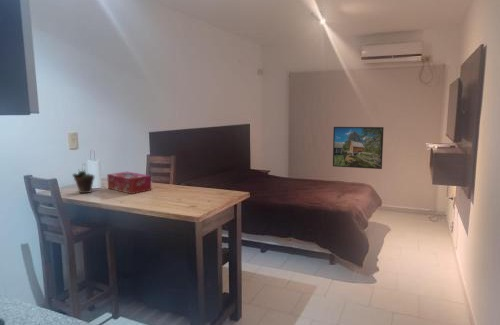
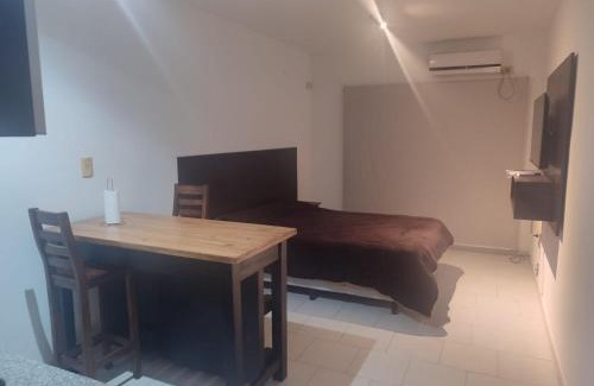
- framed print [332,126,385,170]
- succulent plant [71,162,95,194]
- tissue box [106,171,152,195]
